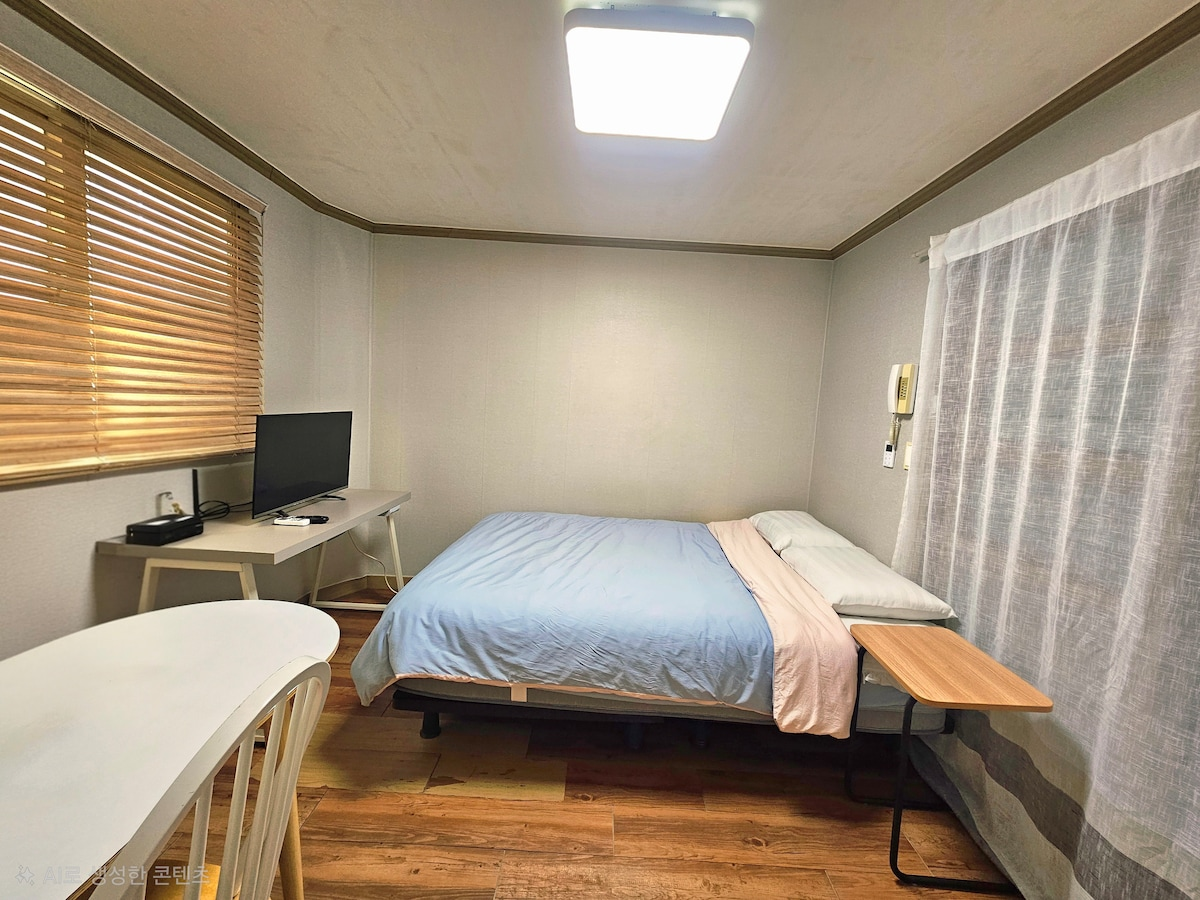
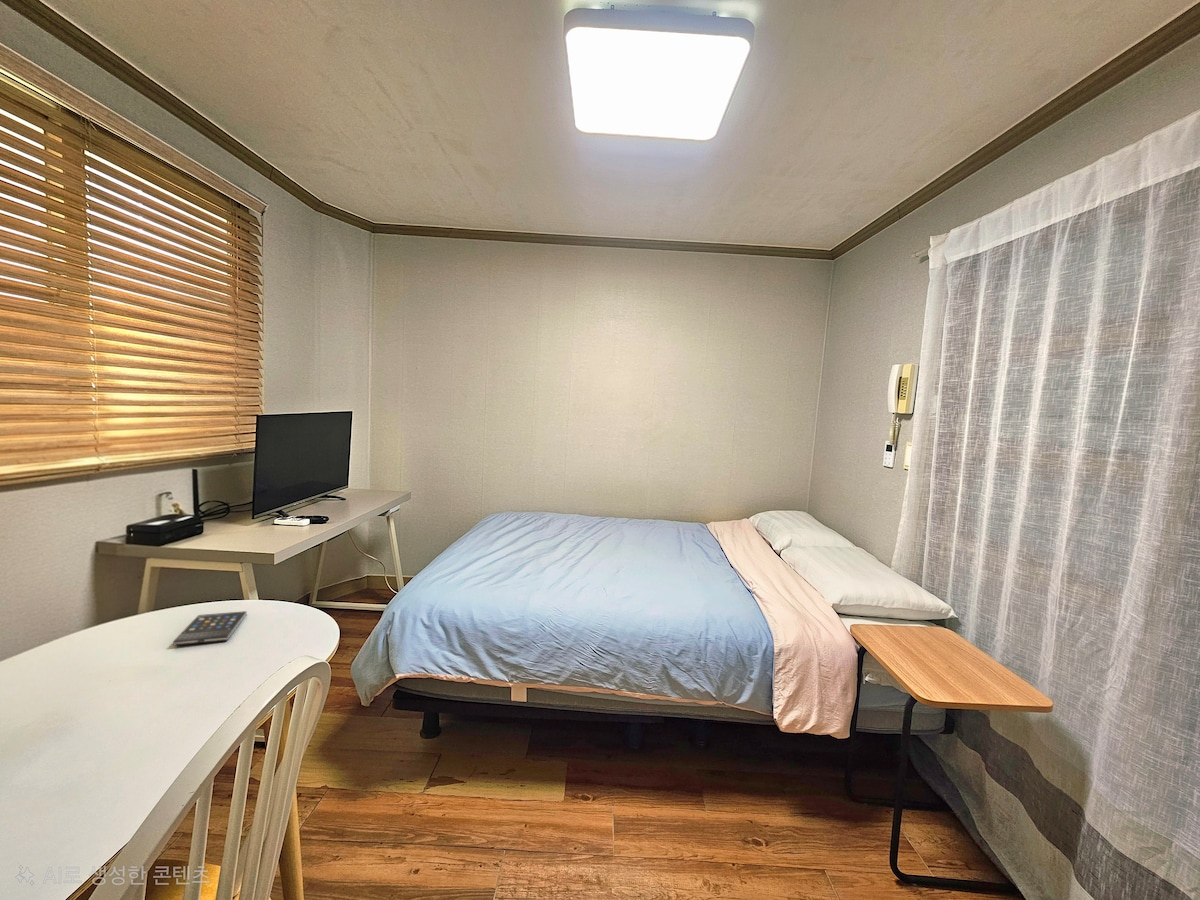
+ smartphone [172,610,248,646]
